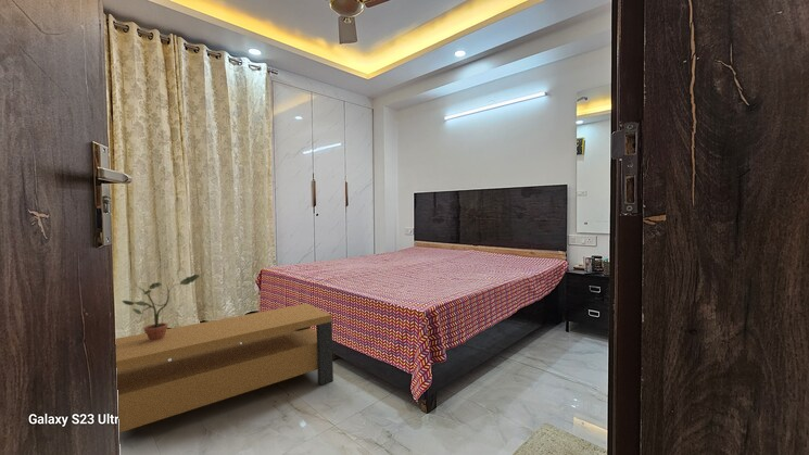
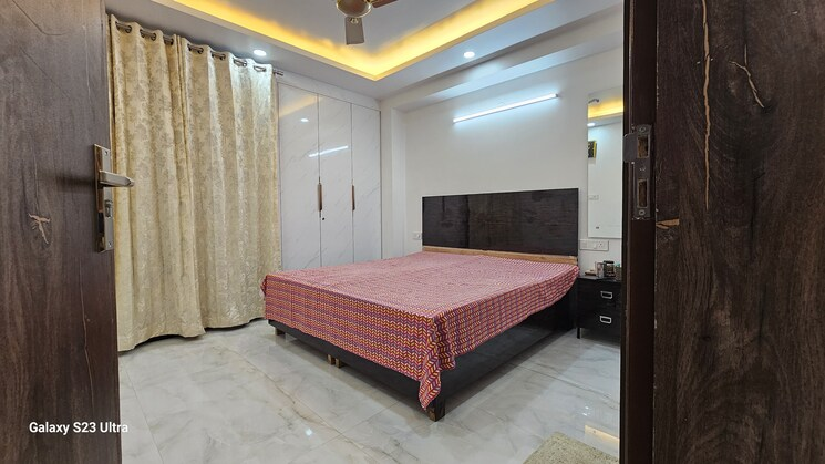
- potted plant [122,274,200,341]
- bench [115,303,334,433]
